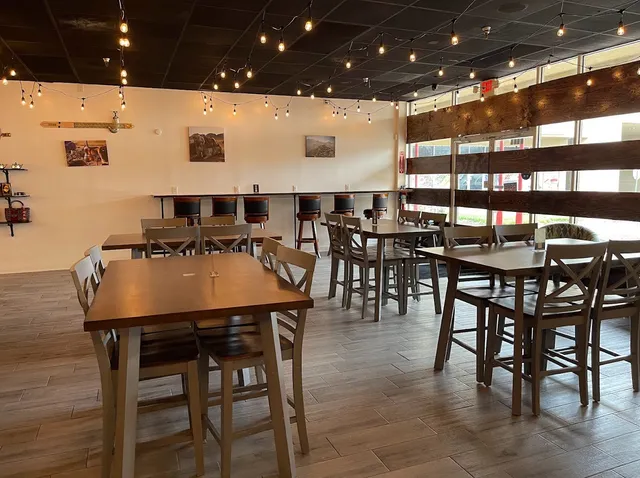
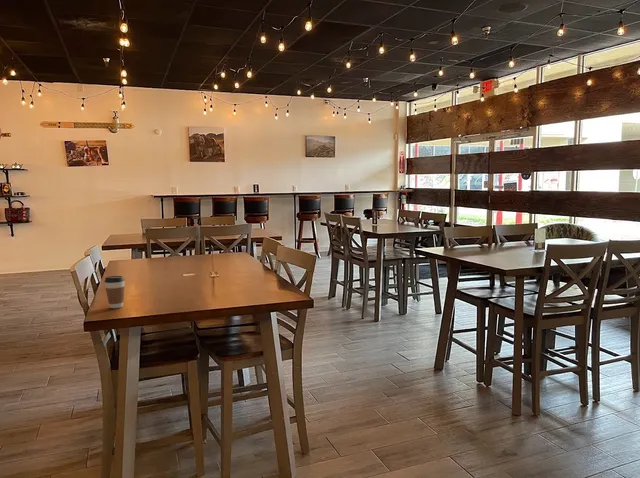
+ coffee cup [103,275,126,309]
